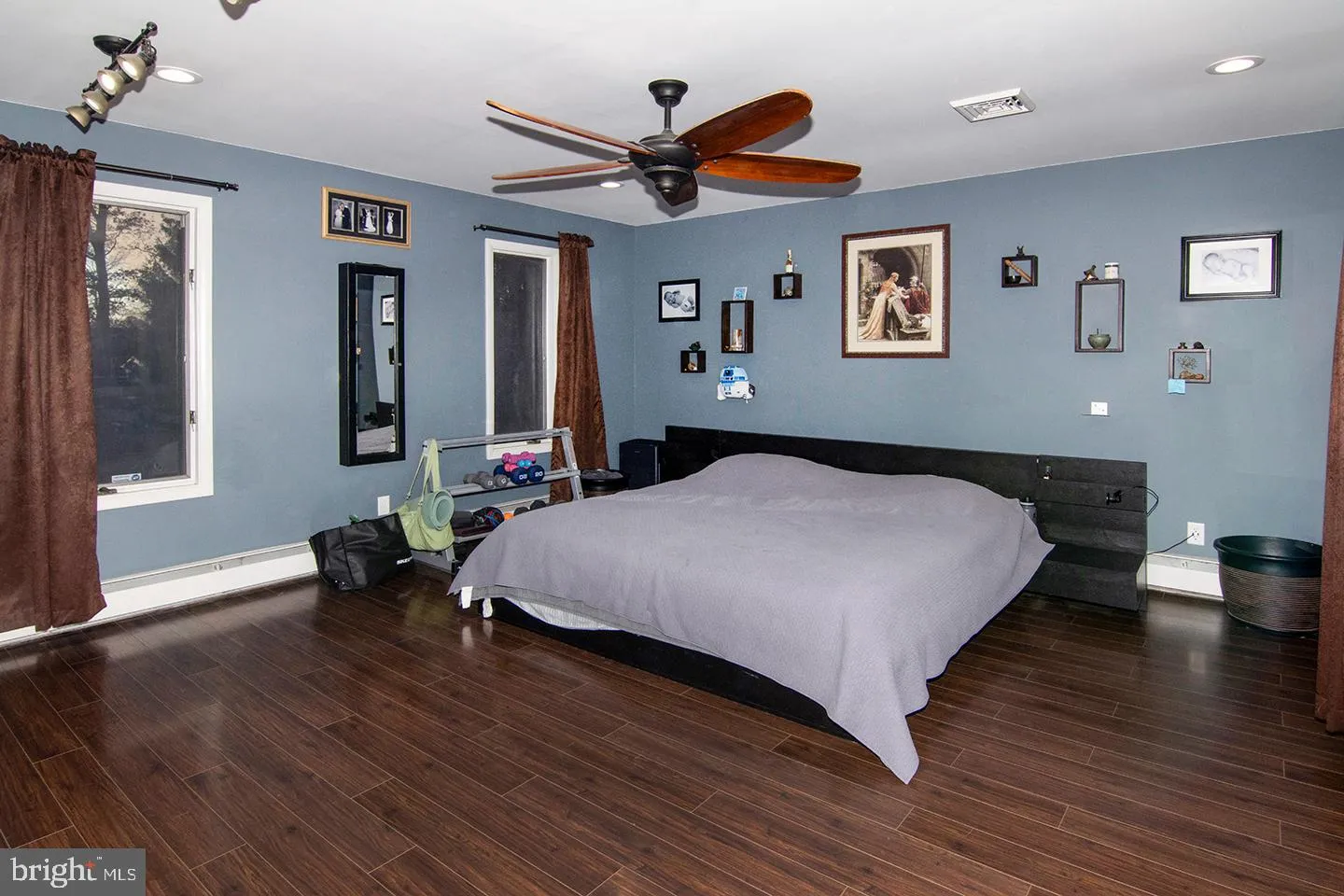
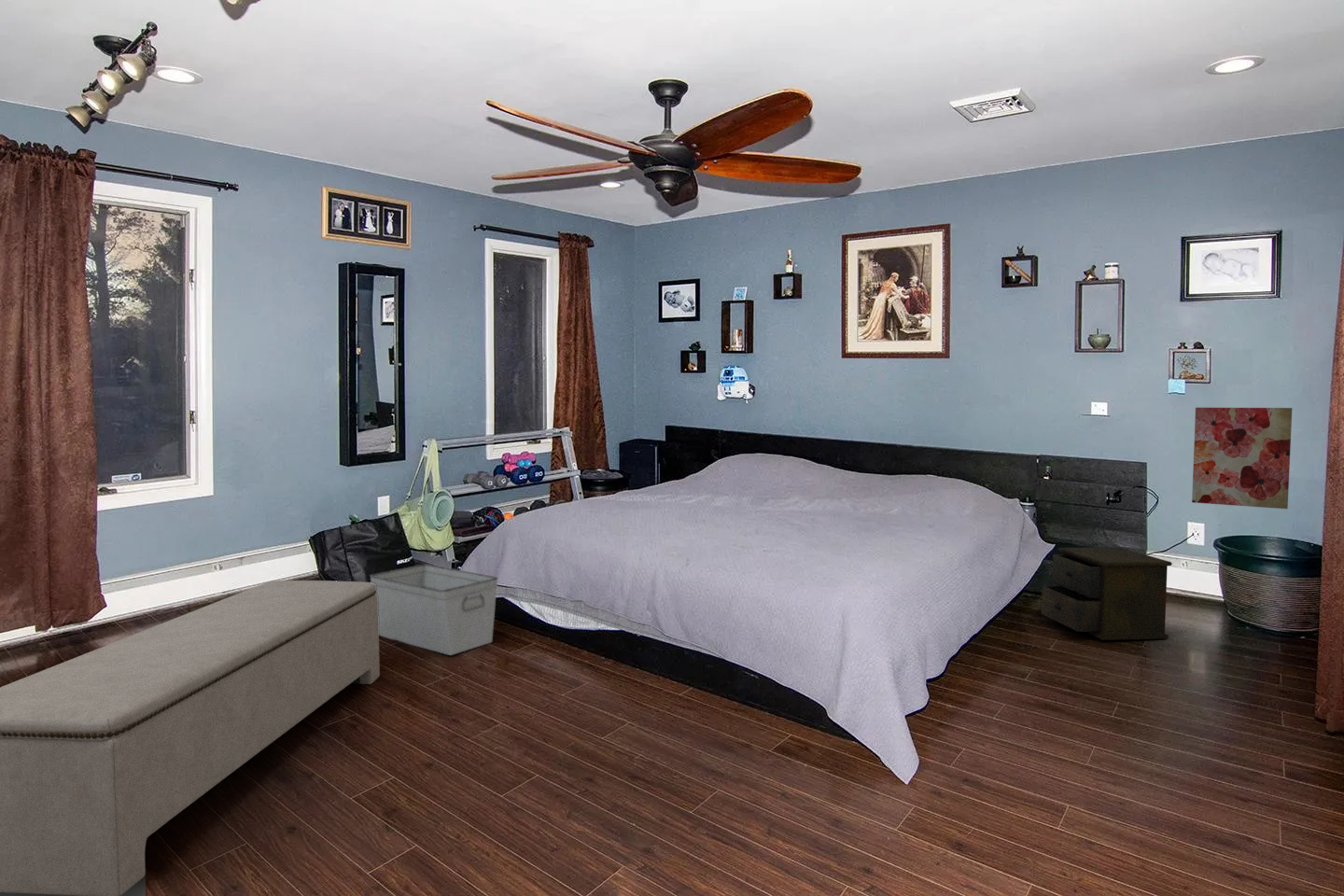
+ wall art [1191,407,1293,510]
+ bench [0,580,381,896]
+ nightstand [1041,546,1173,641]
+ storage bin [369,564,498,656]
